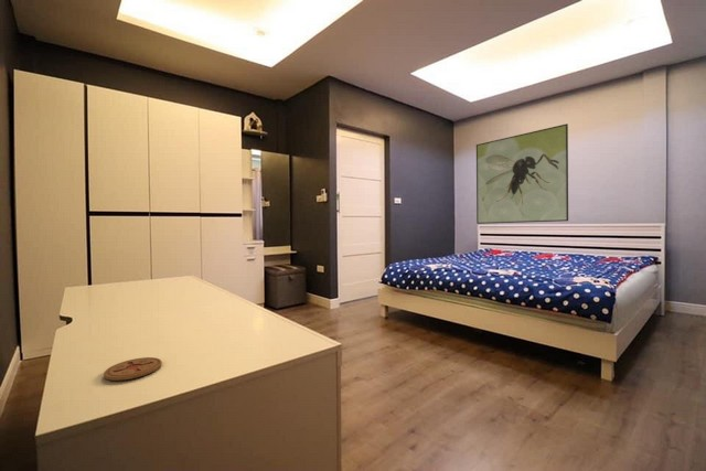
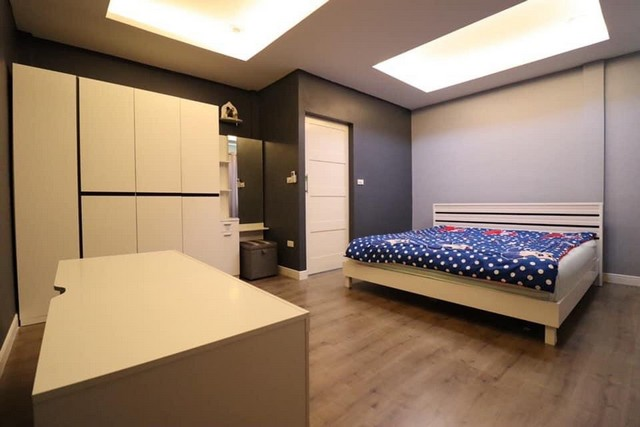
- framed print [475,122,569,225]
- coaster [103,356,163,382]
